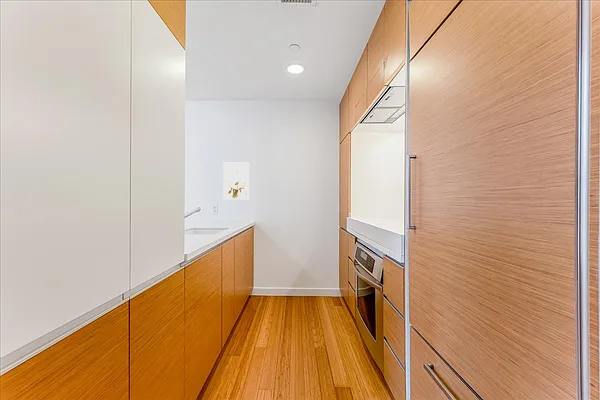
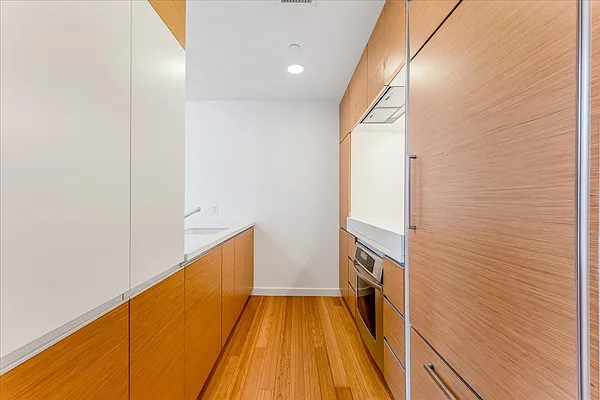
- wall art [222,162,250,201]
